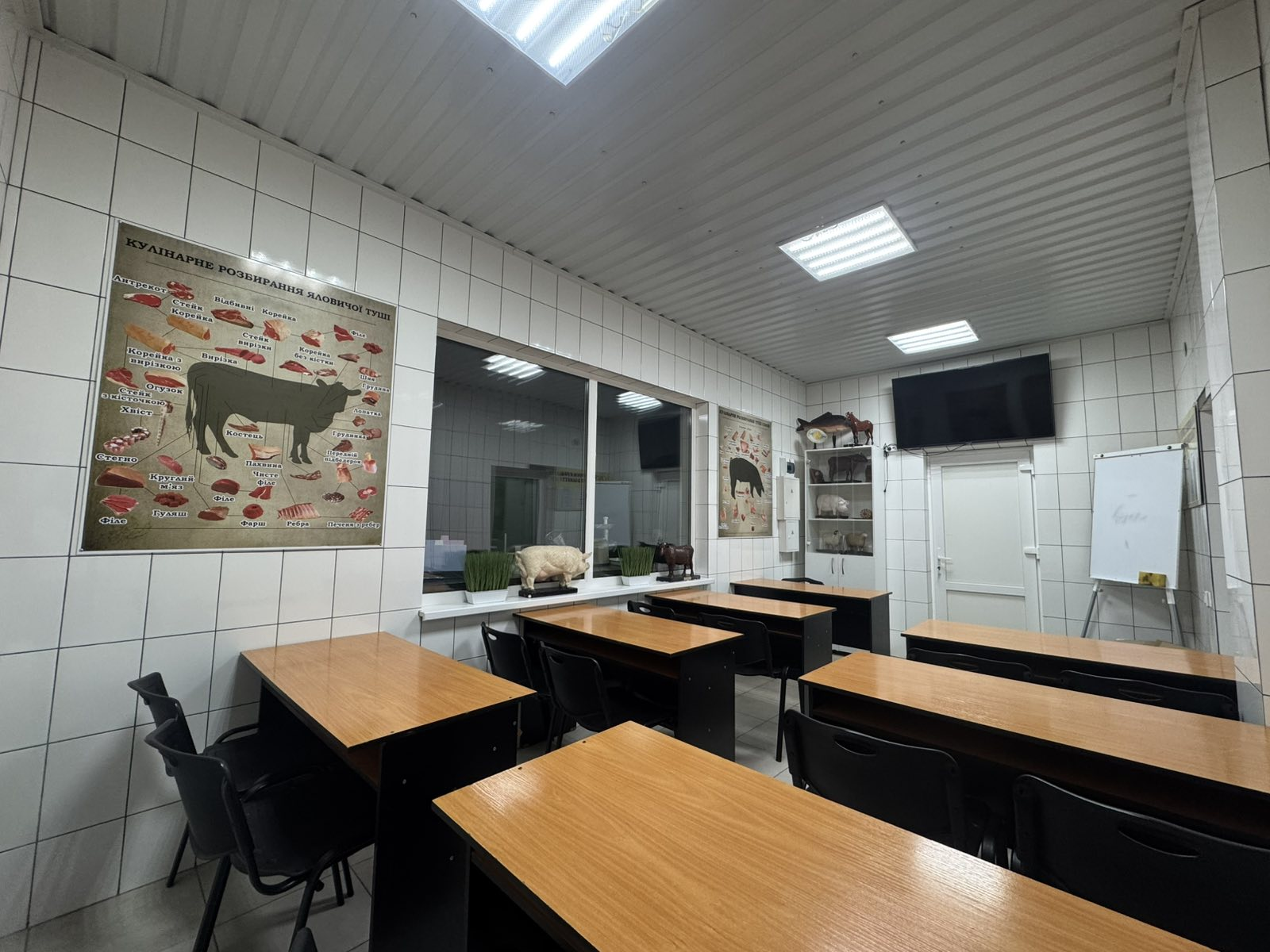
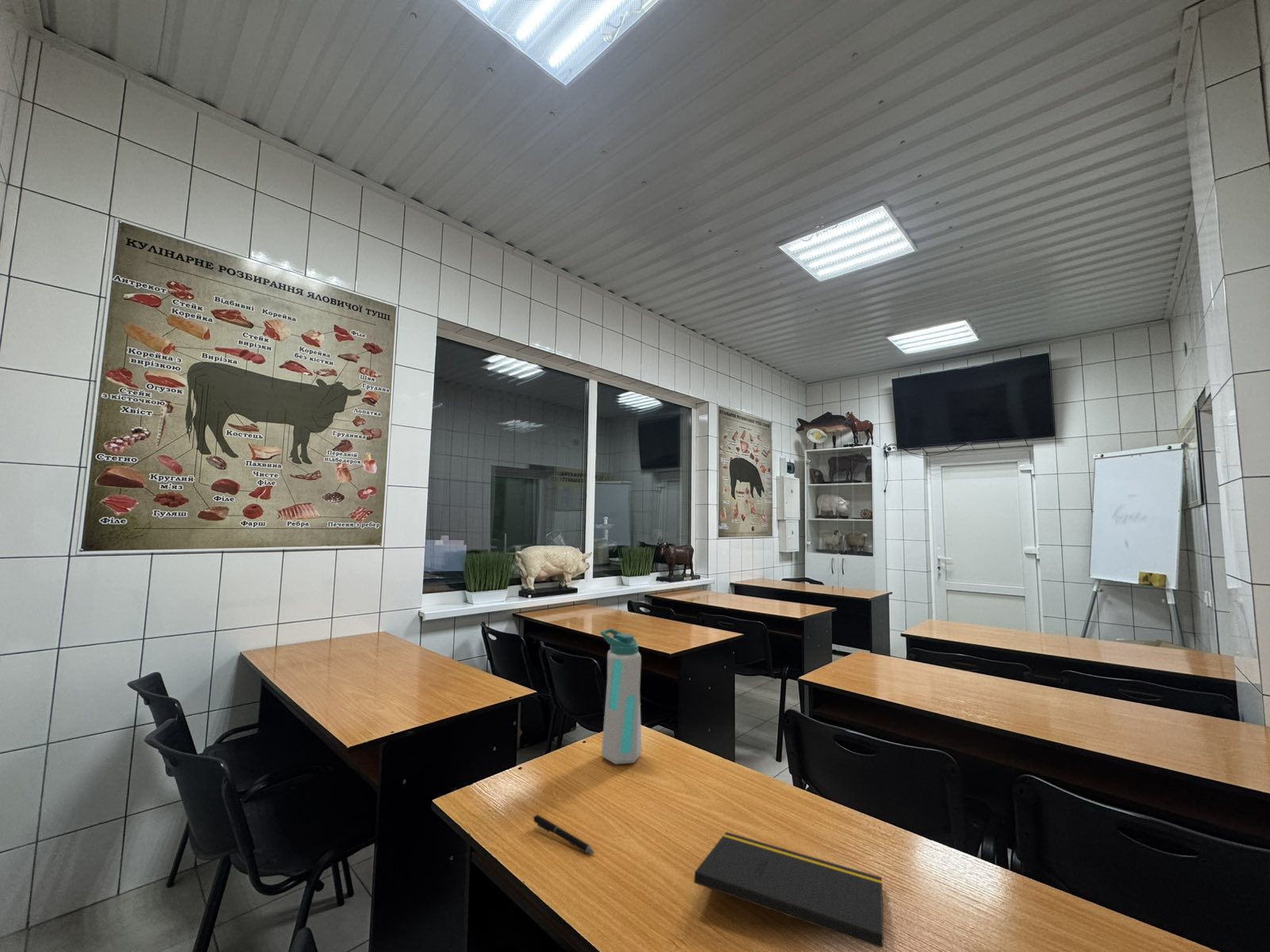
+ notepad [693,831,887,951]
+ pen [532,814,596,854]
+ water bottle [599,628,642,765]
